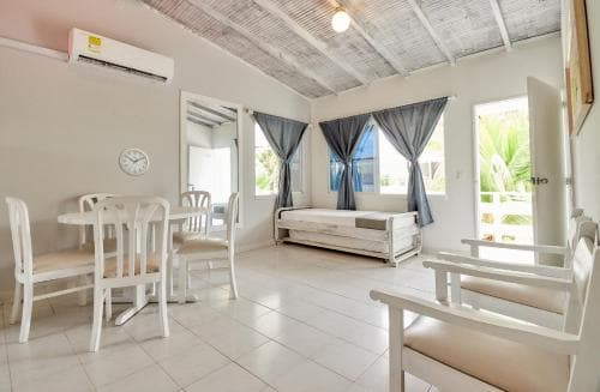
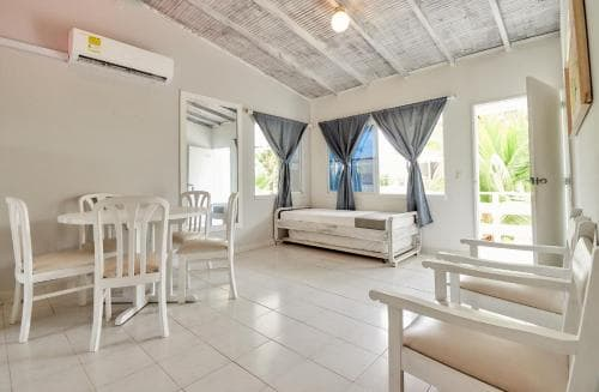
- wall clock [118,147,151,177]
